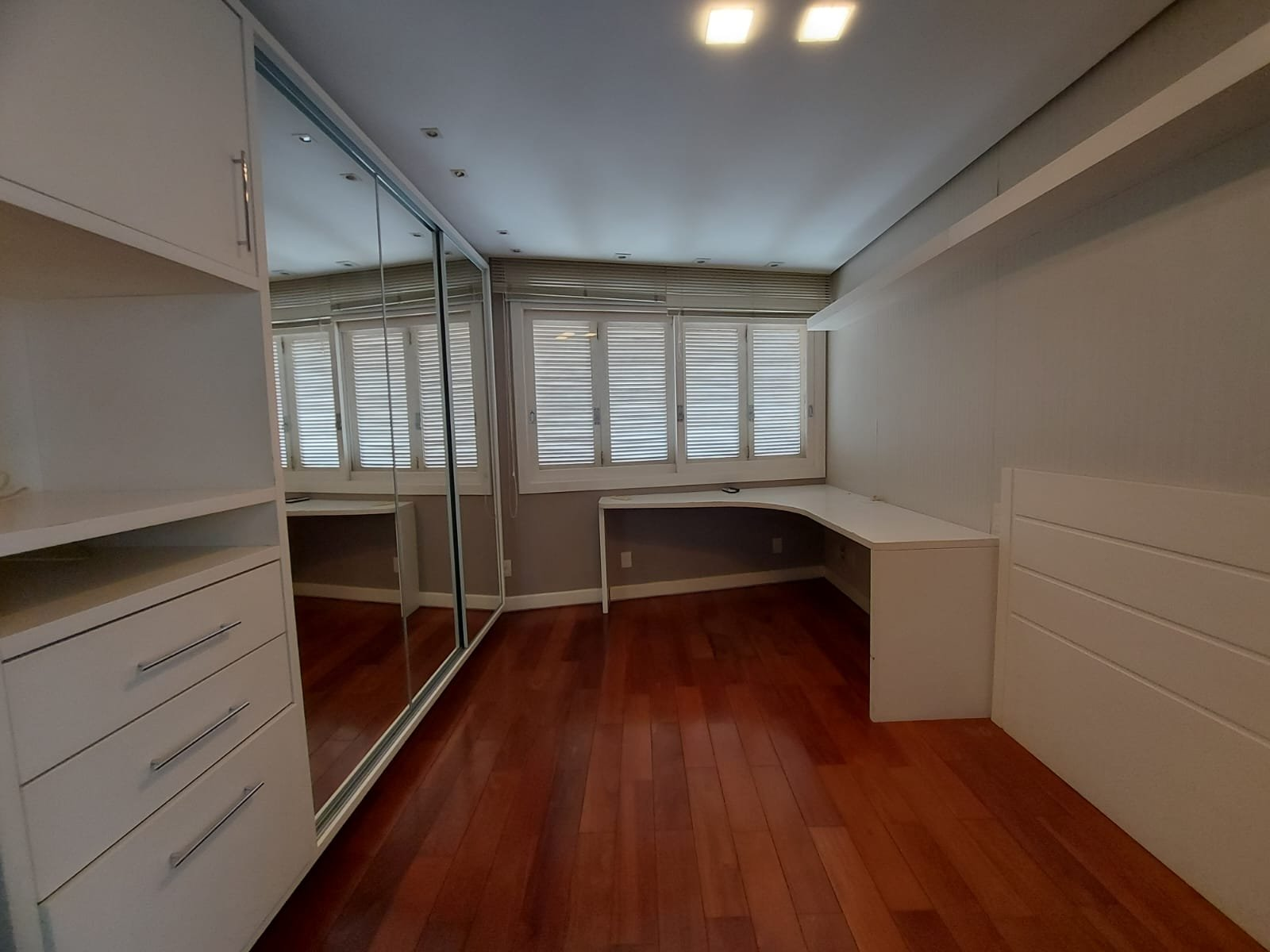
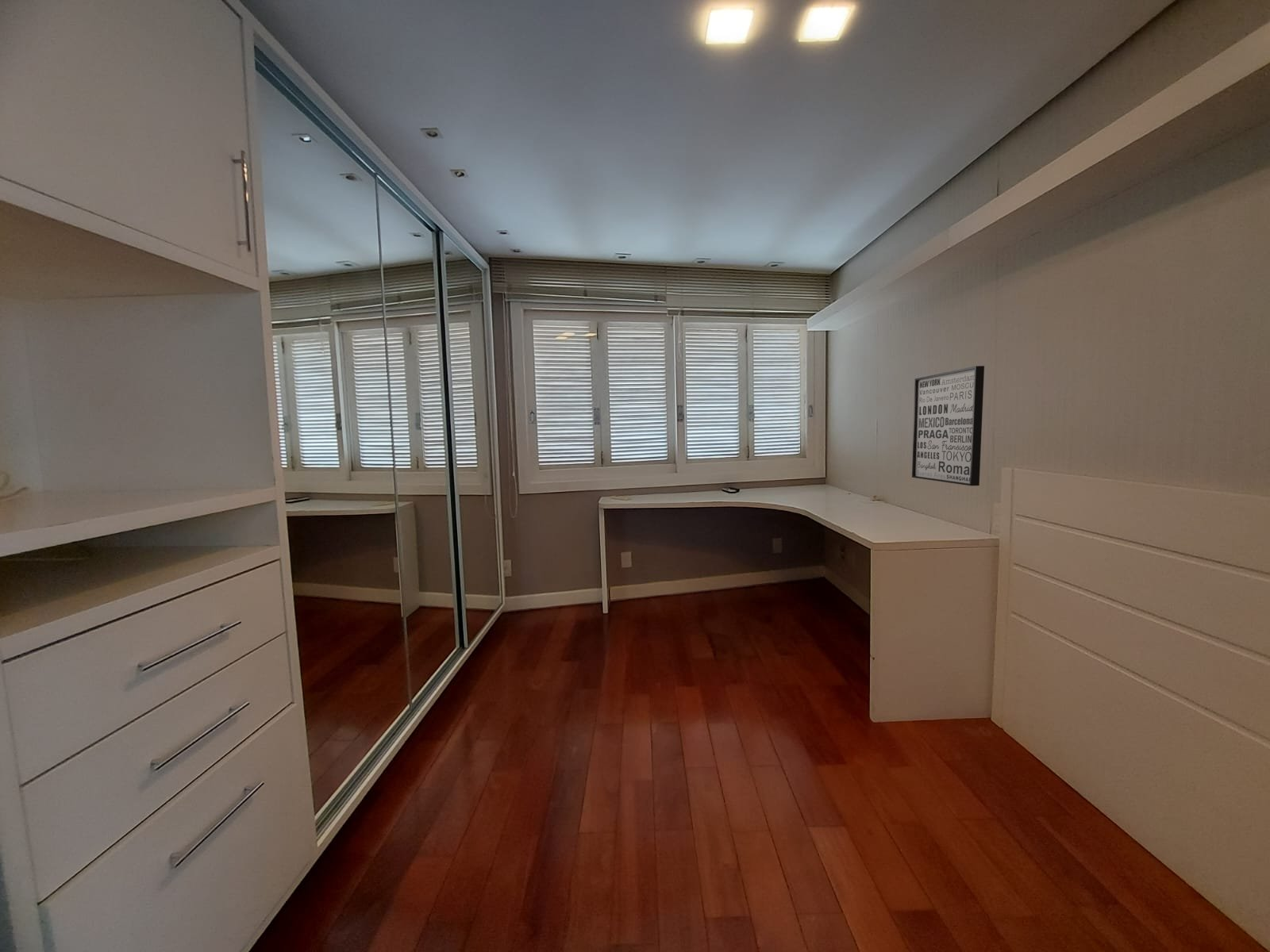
+ wall art [911,365,985,486]
